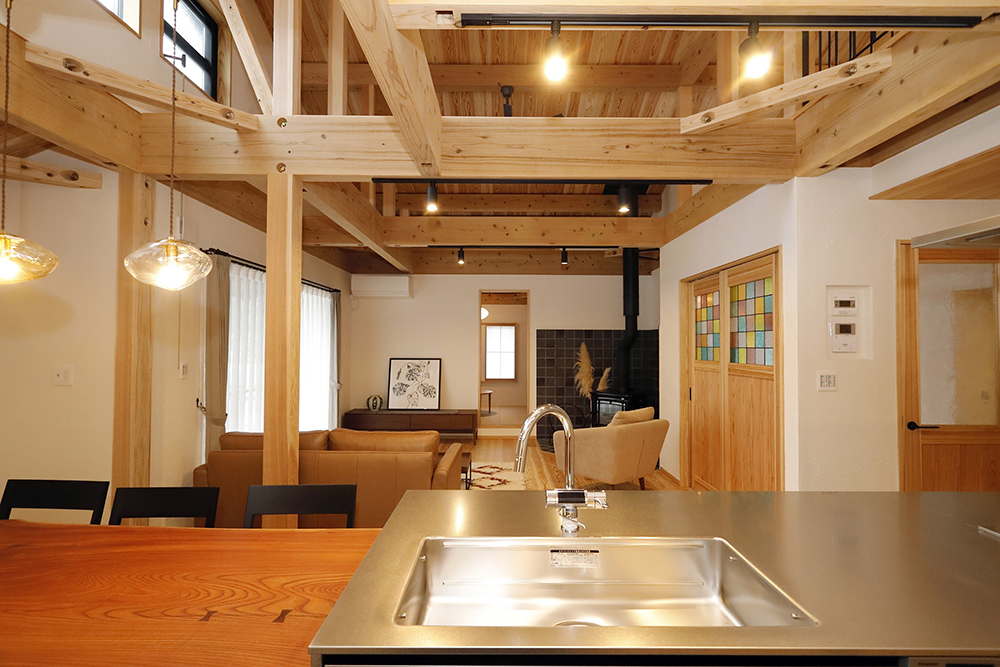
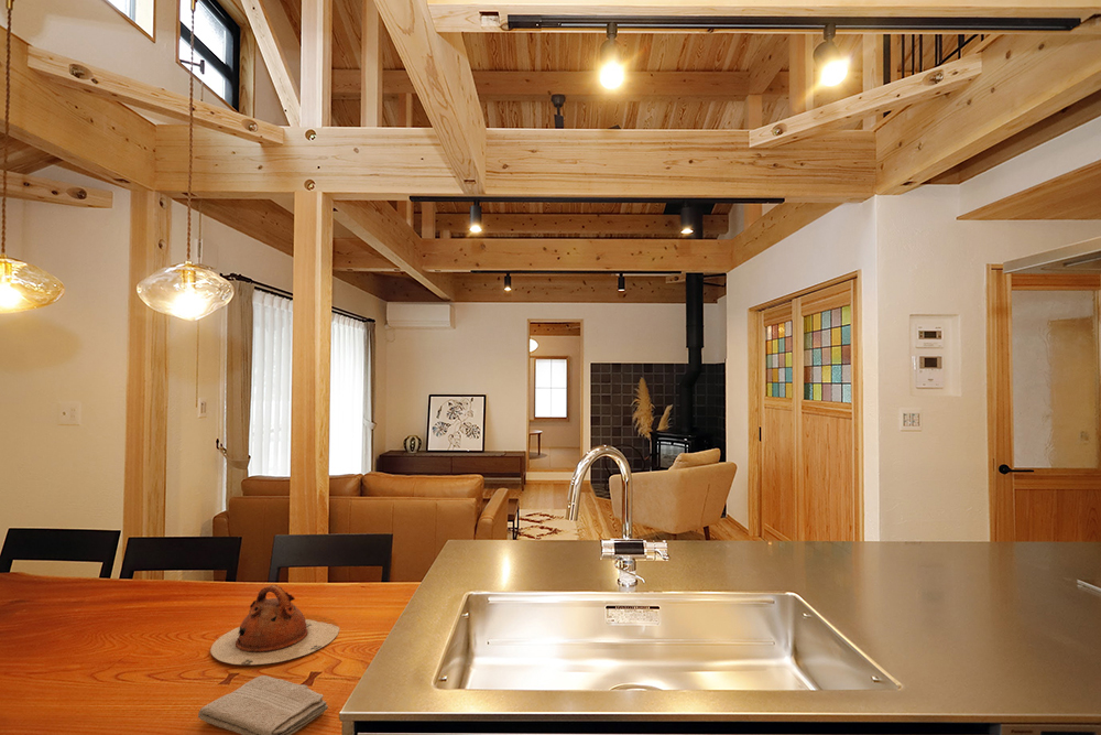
+ teapot [209,584,341,666]
+ washcloth [197,674,329,735]
